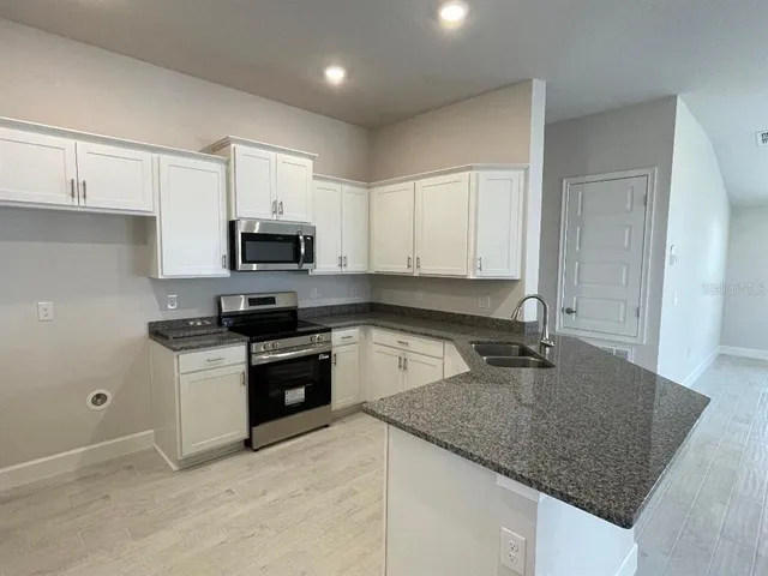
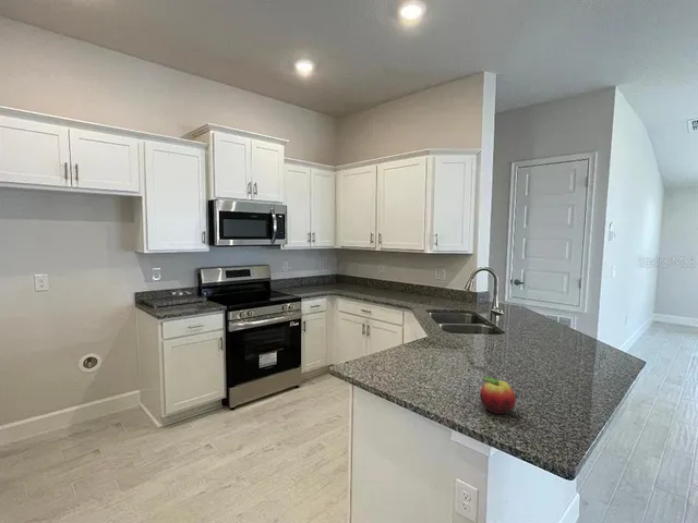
+ fruit [479,376,517,415]
